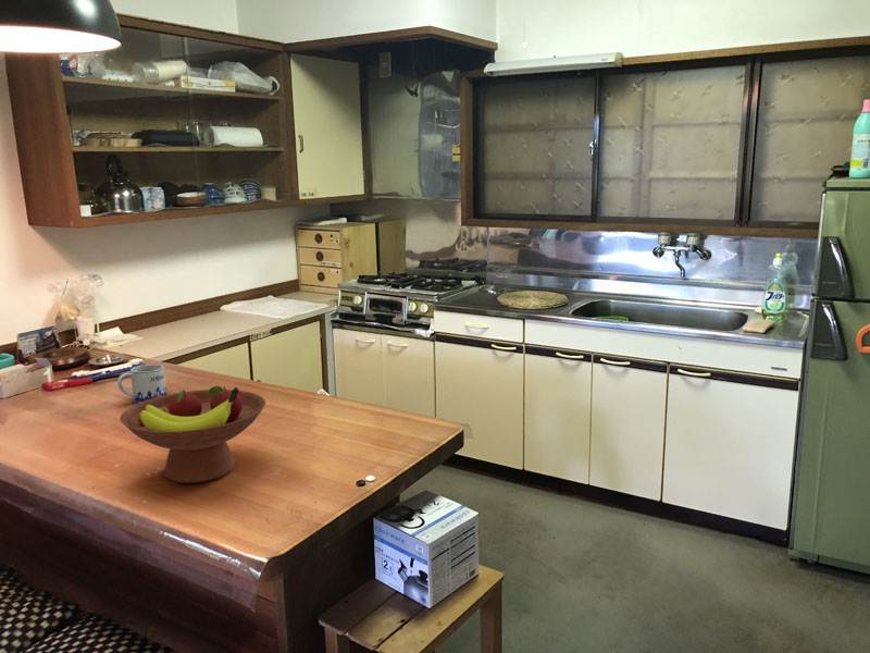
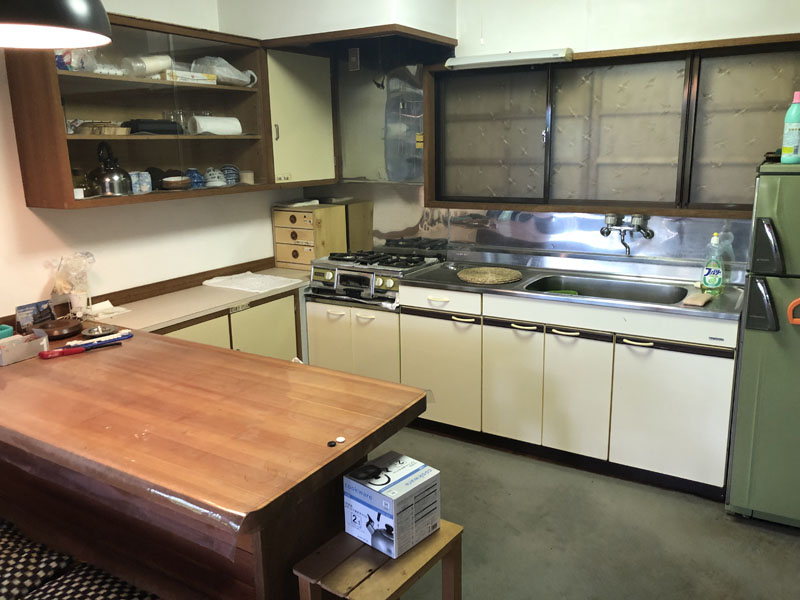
- mug [116,364,167,404]
- fruit bowl [120,385,266,484]
